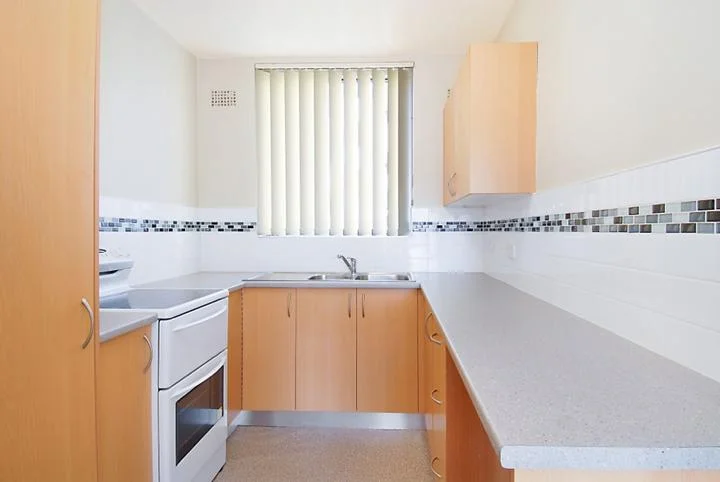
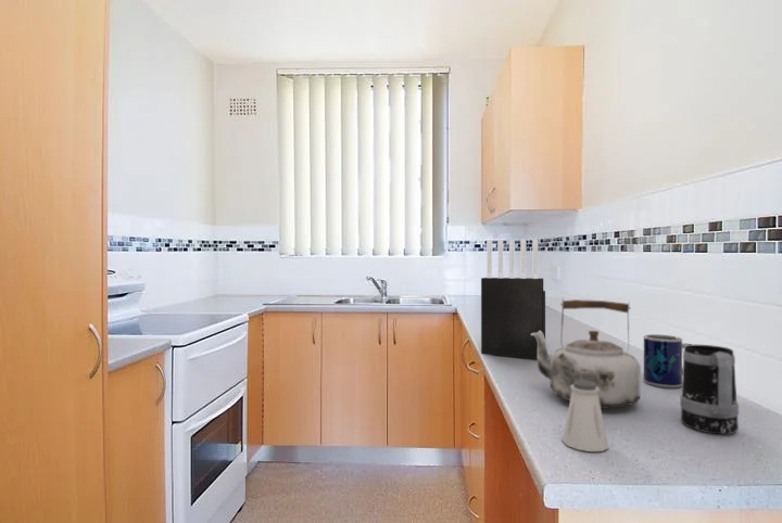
+ knife block [480,238,546,359]
+ mug [643,333,693,388]
+ saltshaker [560,381,609,452]
+ mug [679,344,740,435]
+ kettle [531,297,642,409]
